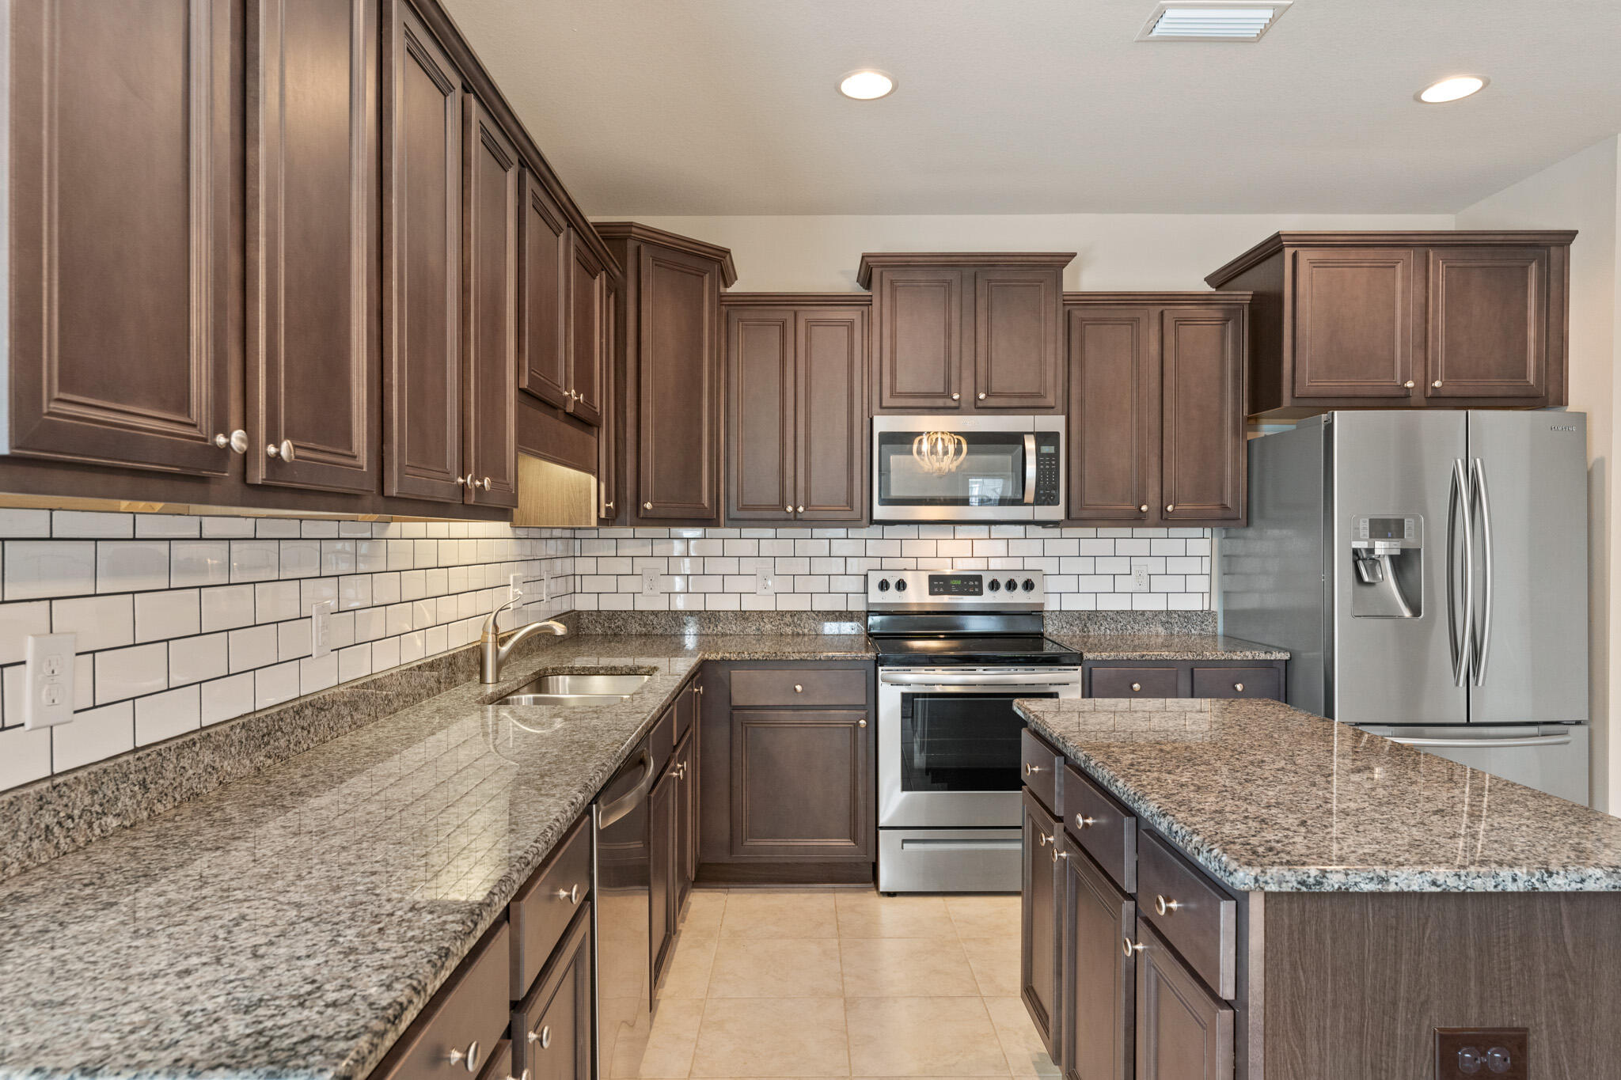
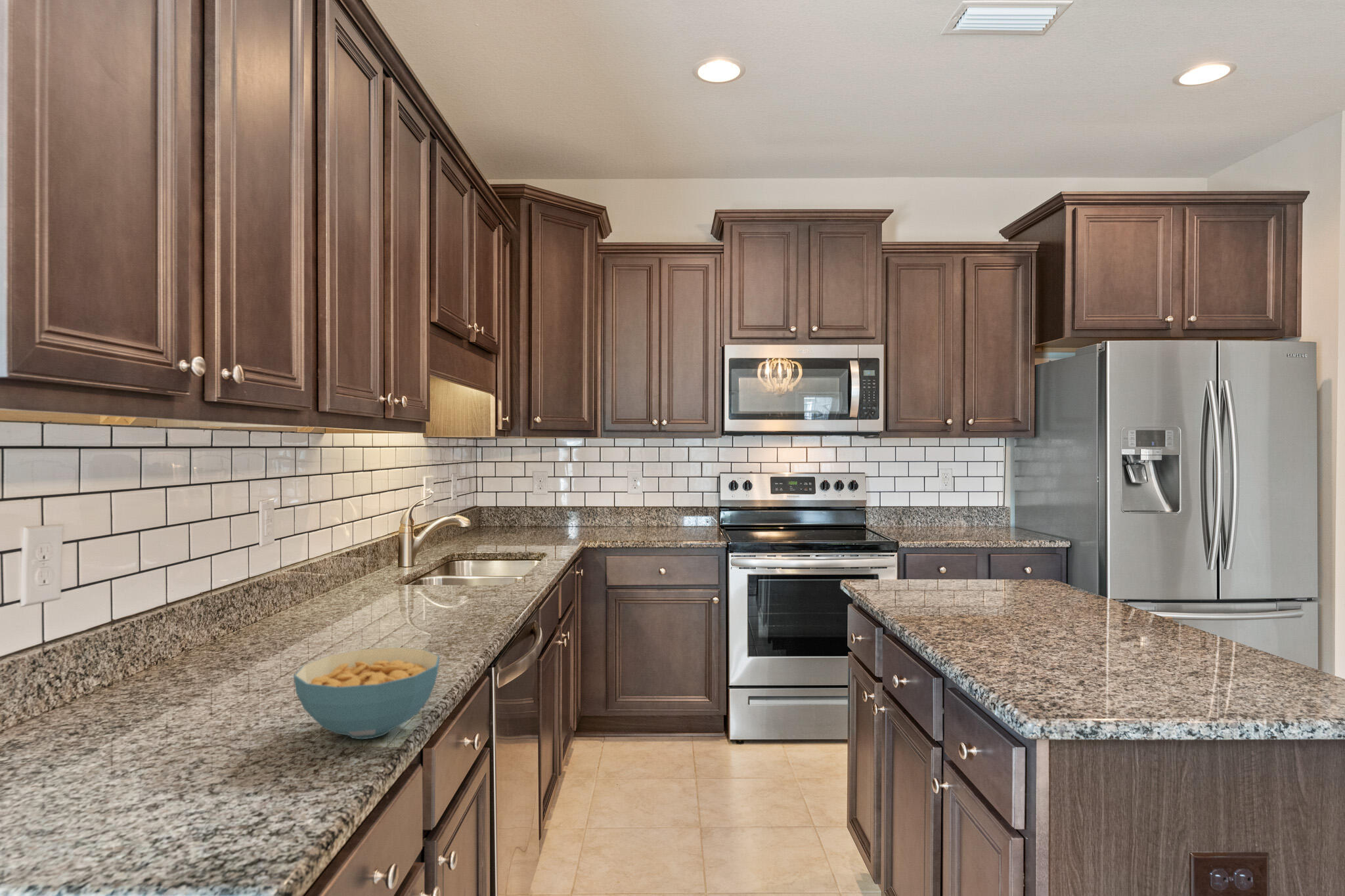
+ cereal bowl [293,647,441,740]
